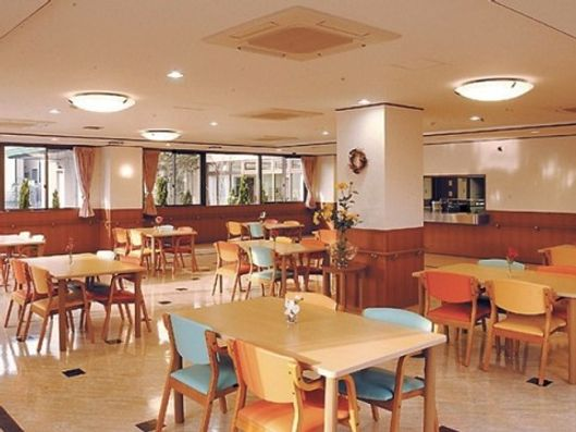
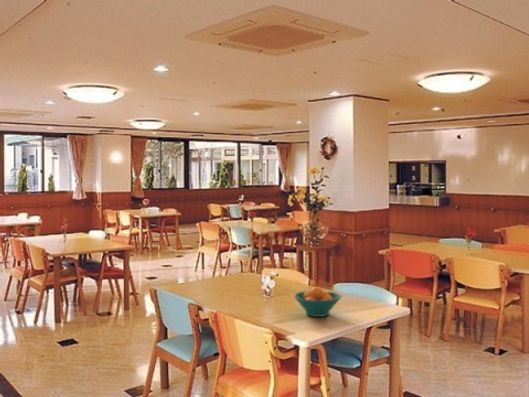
+ fruit bowl [293,286,343,318]
